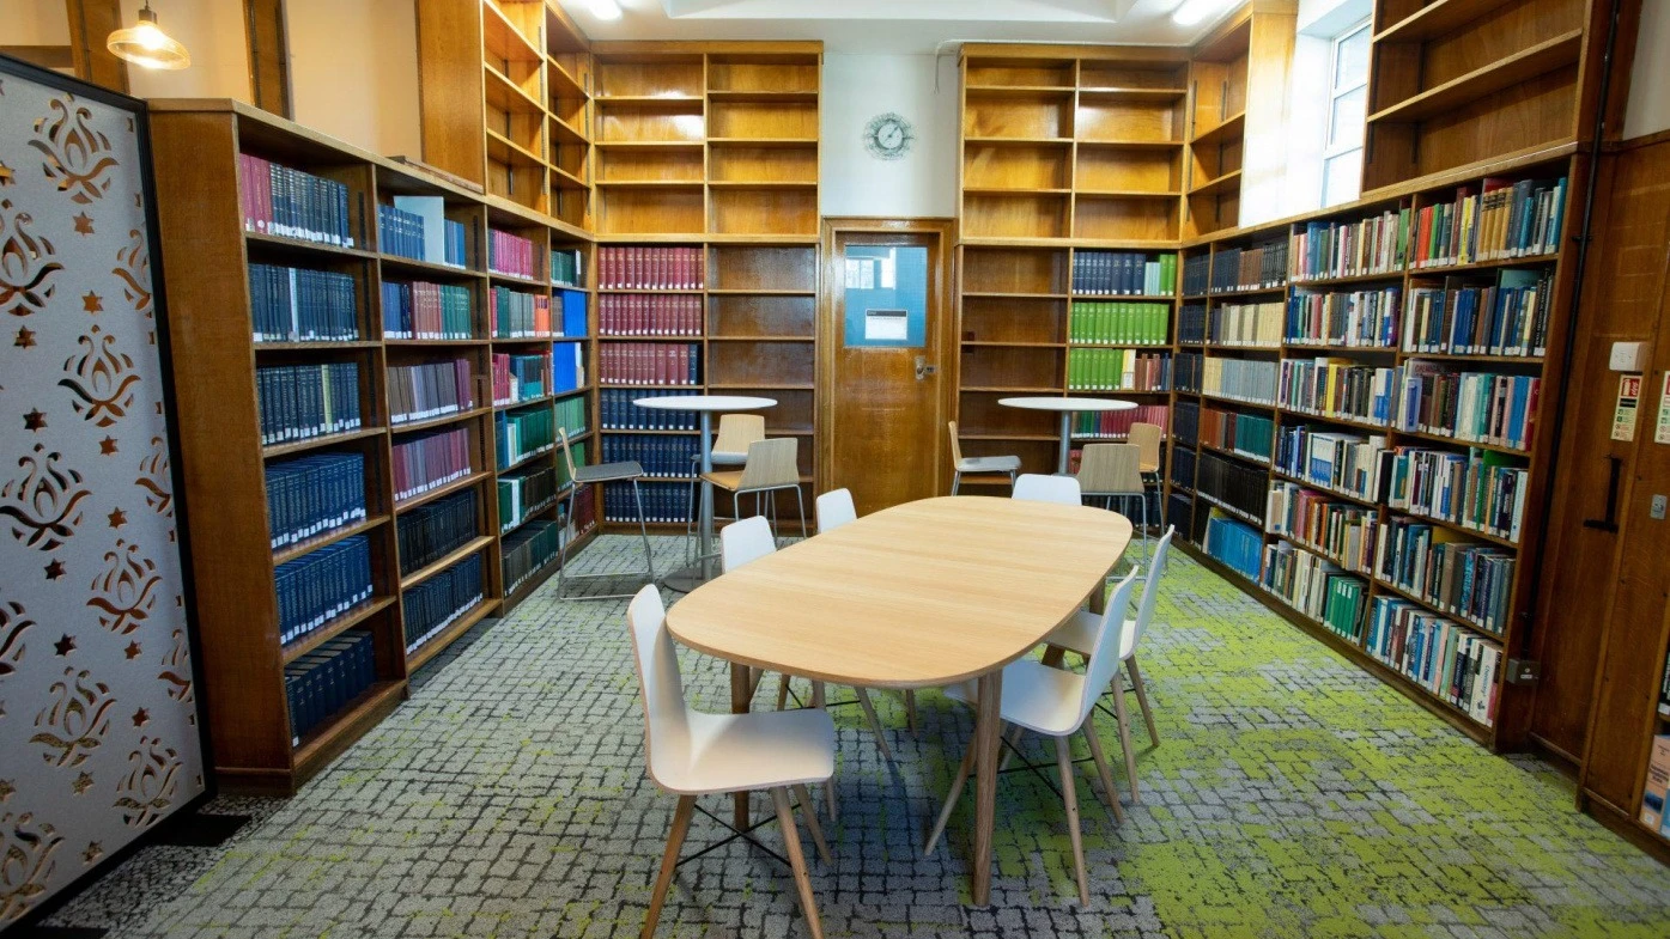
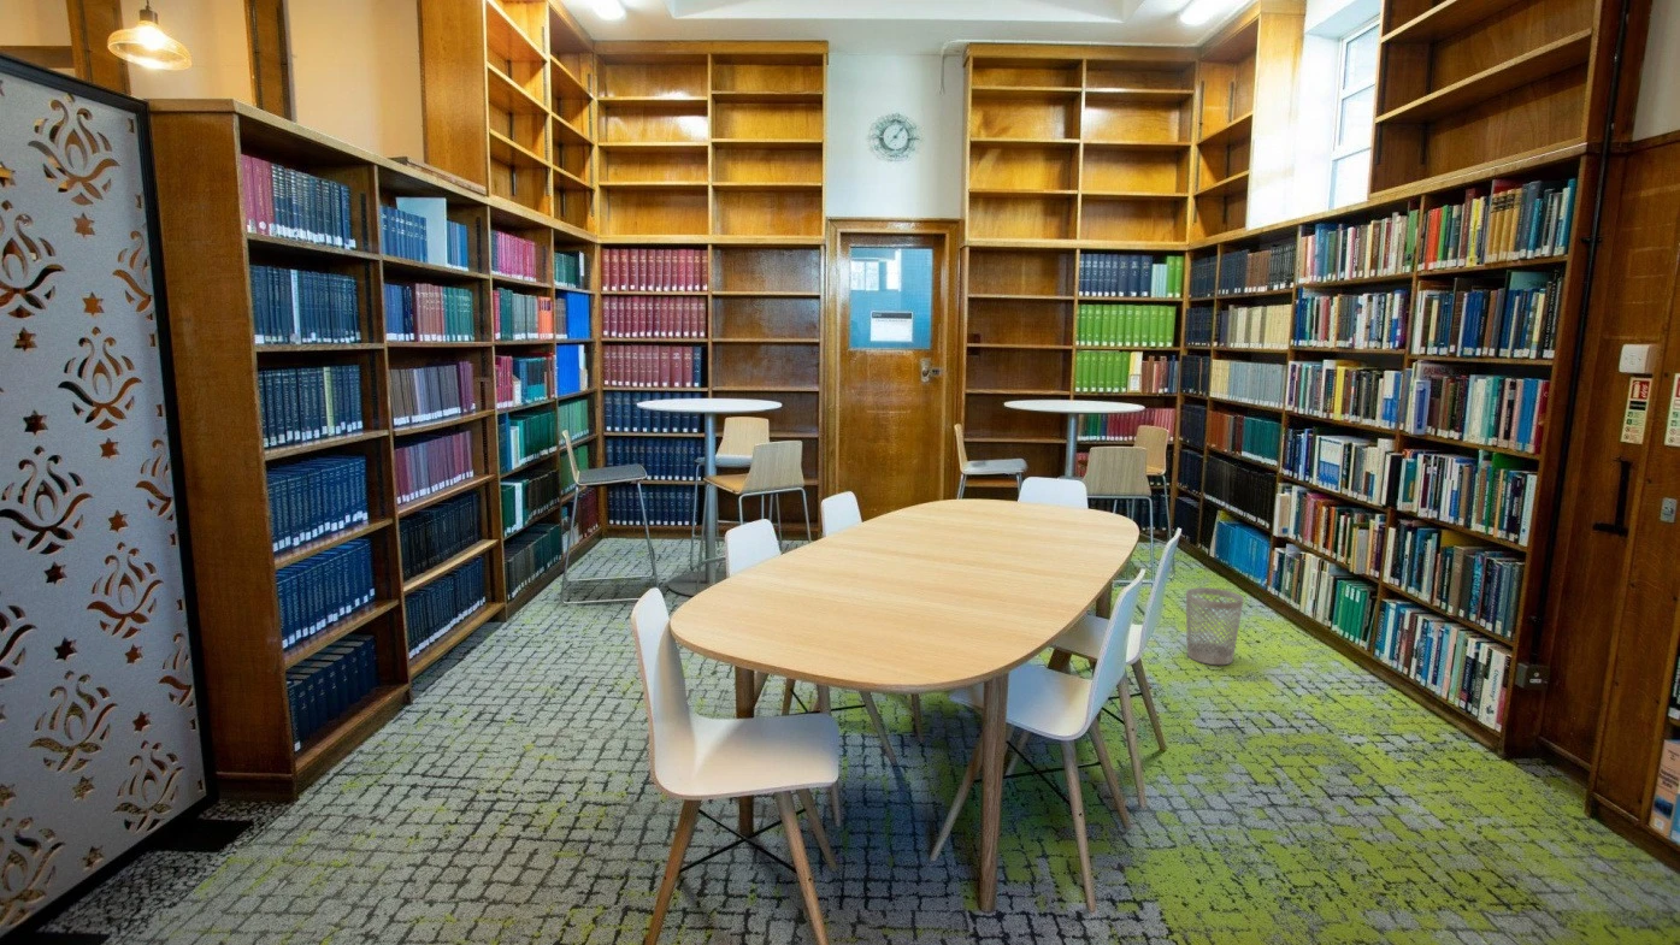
+ wastebasket [1185,586,1245,666]
